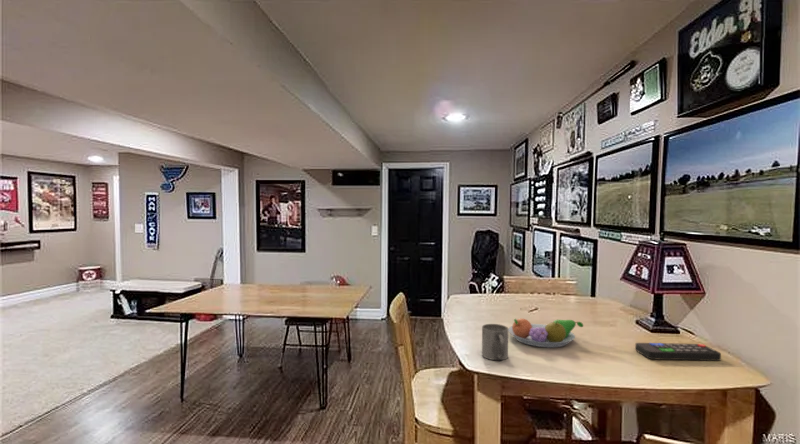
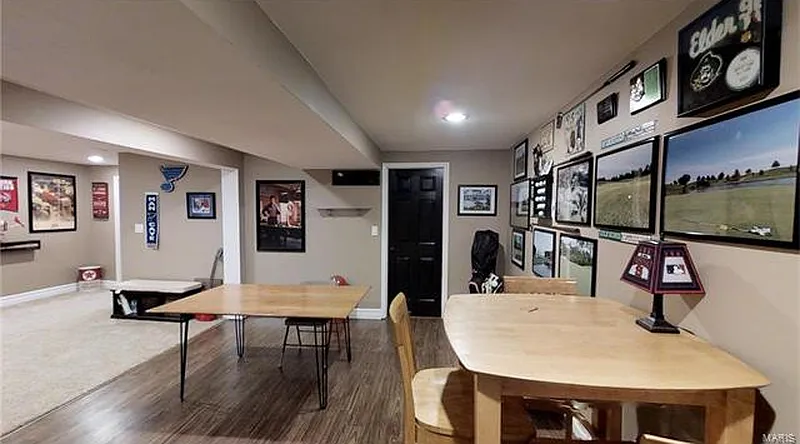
- remote control [634,342,722,362]
- fruit bowl [508,318,584,348]
- mug [481,323,509,361]
